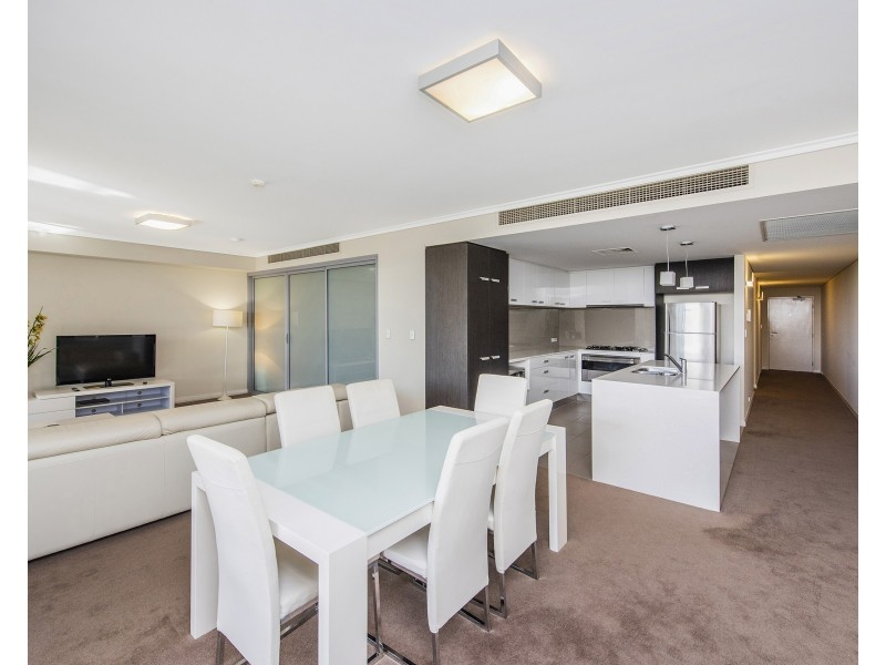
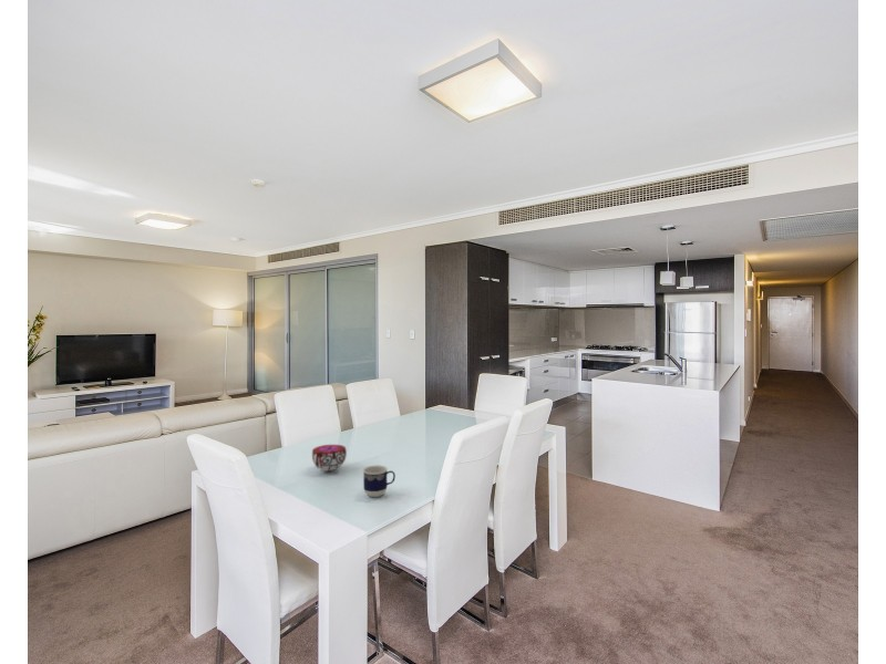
+ decorative bowl [311,444,348,473]
+ cup [362,465,396,498]
